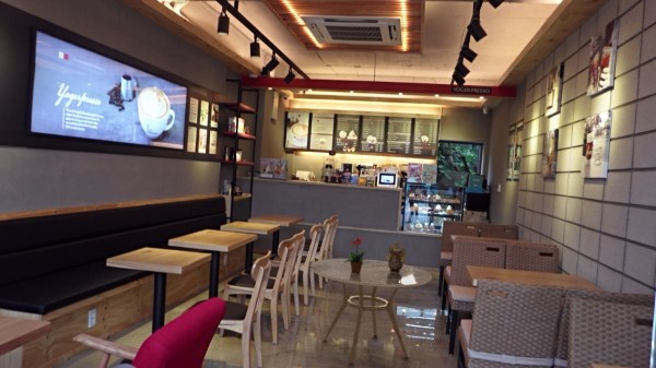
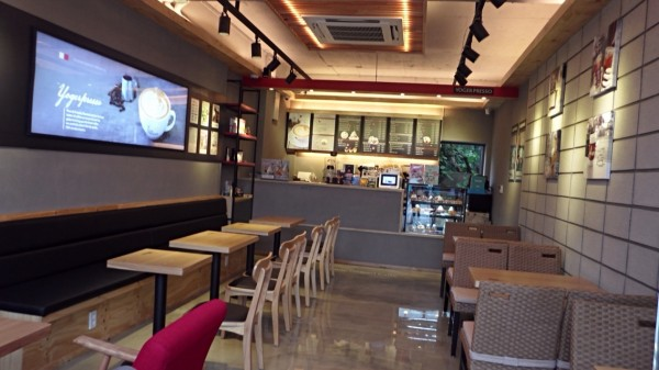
- decorative vase [385,240,408,273]
- potted flower [344,236,370,273]
- dining table [309,258,433,365]
